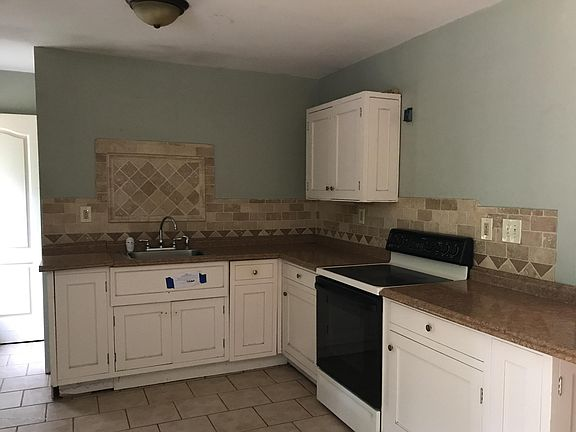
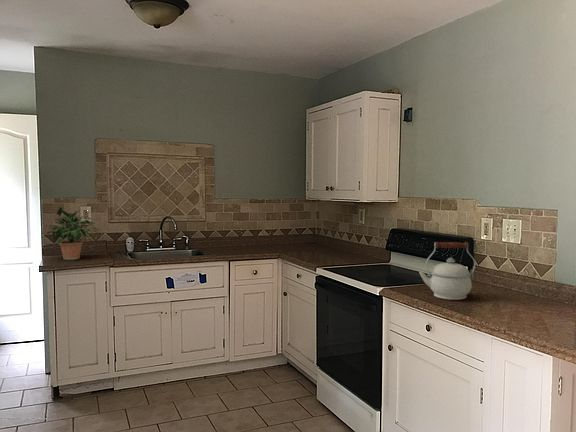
+ potted plant [45,206,100,261]
+ kettle [418,241,477,301]
